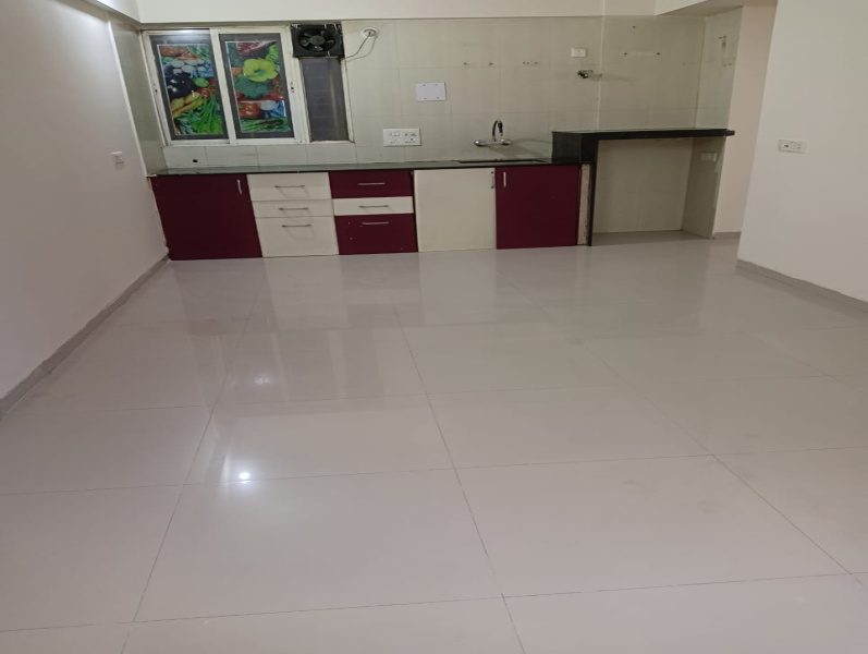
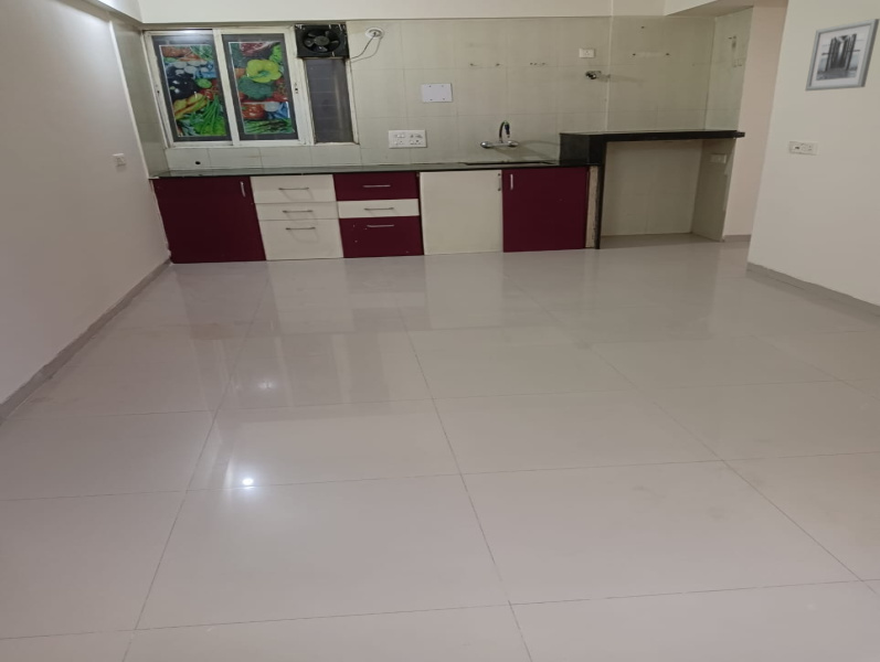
+ wall art [805,18,880,92]
